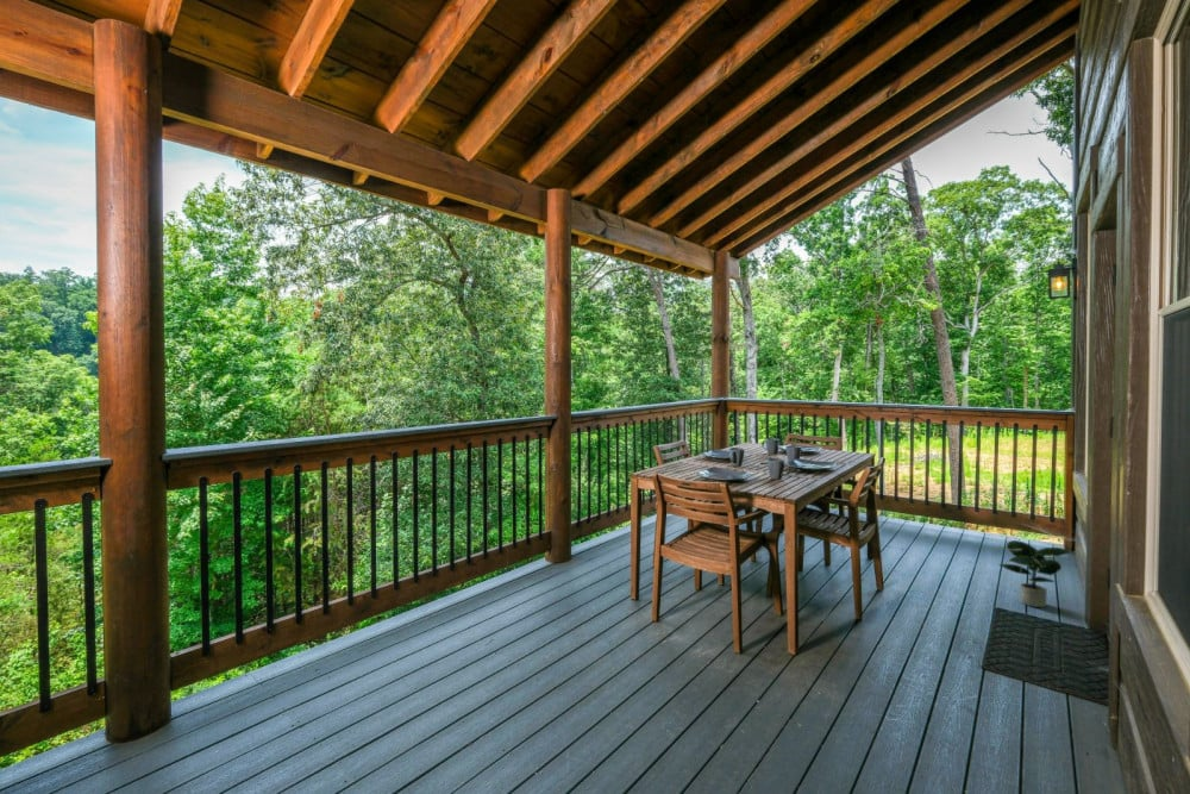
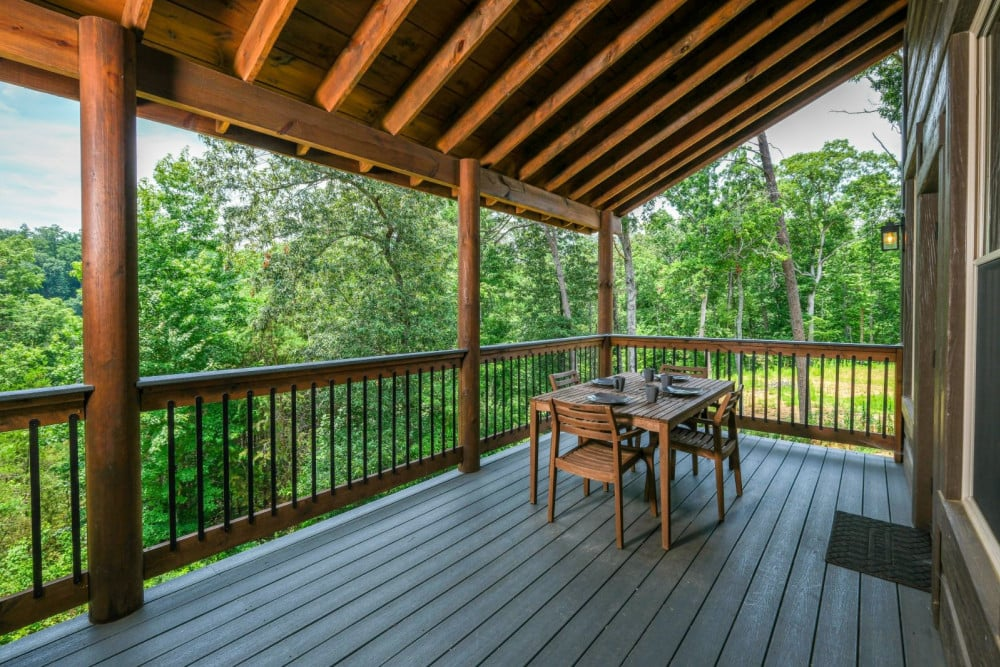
- potted plant [997,539,1072,608]
